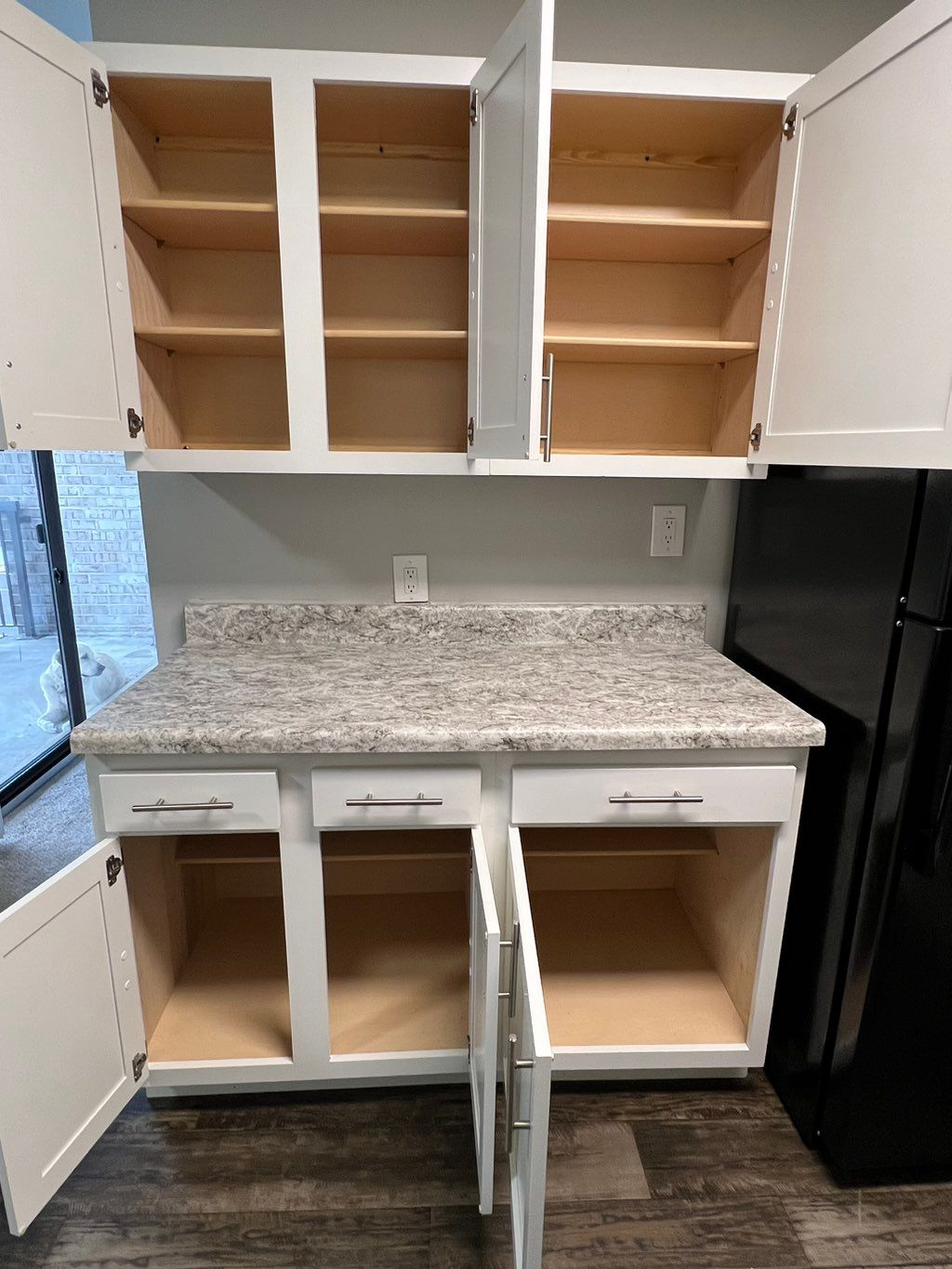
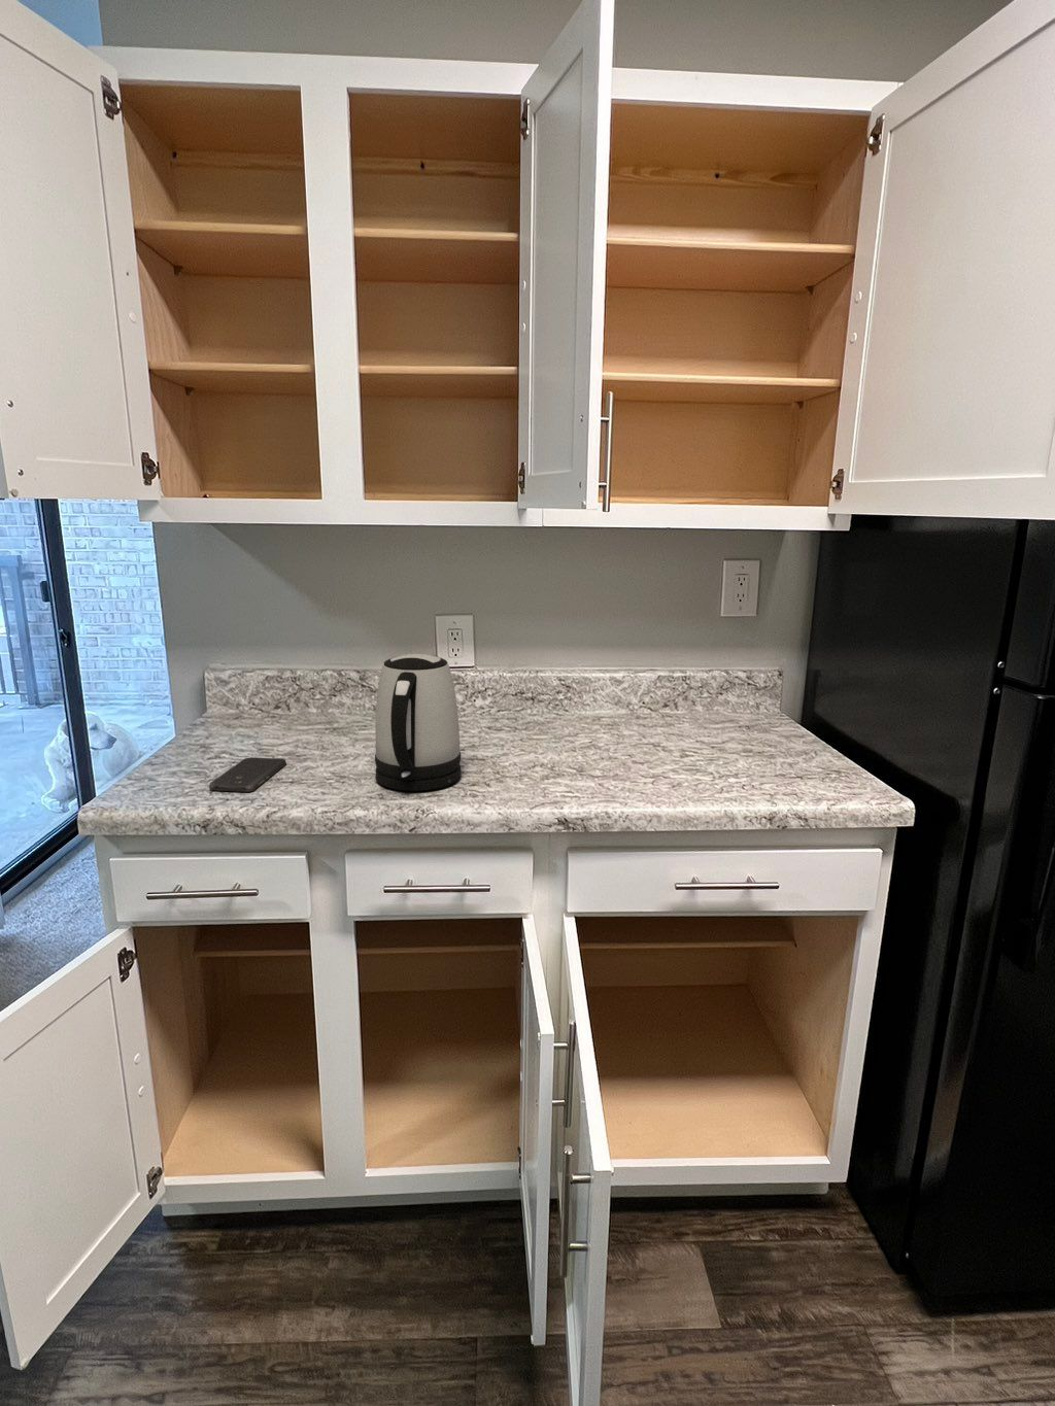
+ smartphone [208,756,287,793]
+ kettle [373,653,462,792]
